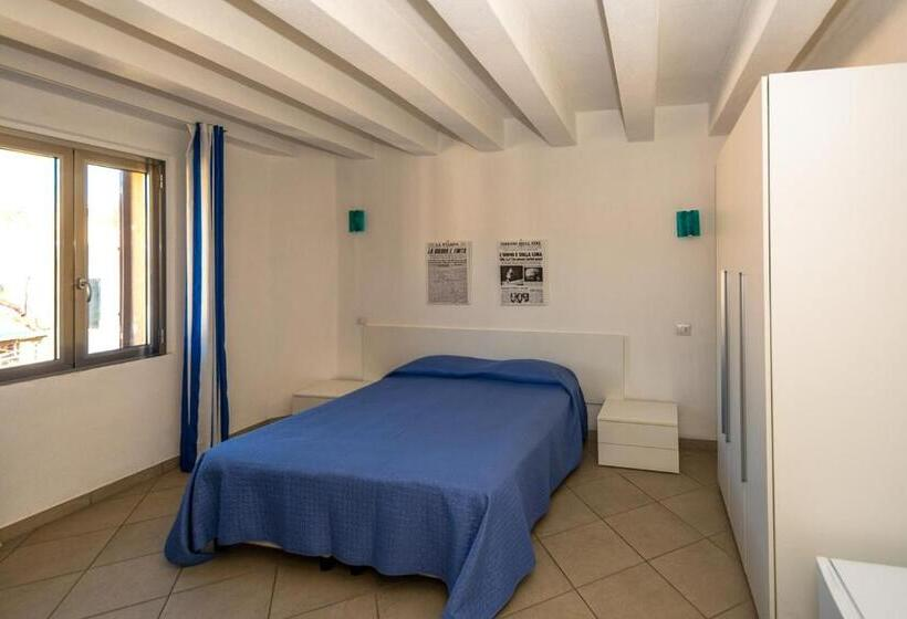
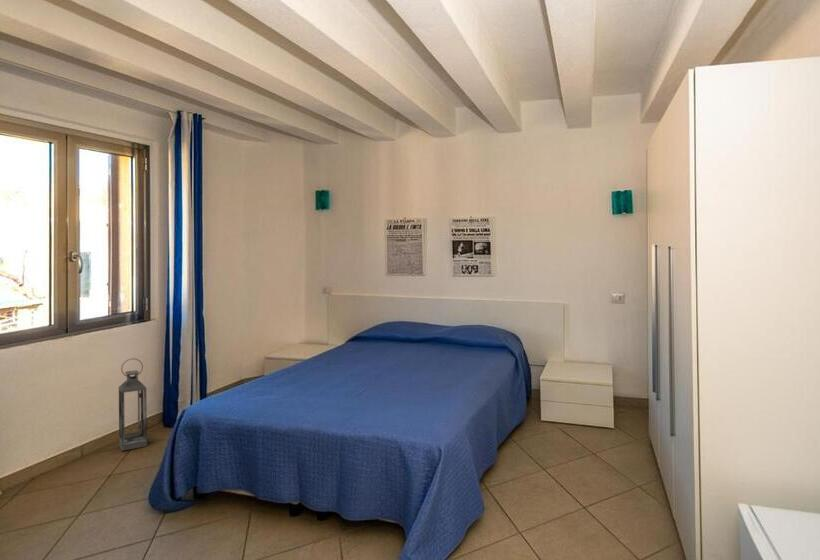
+ lantern [118,357,148,452]
